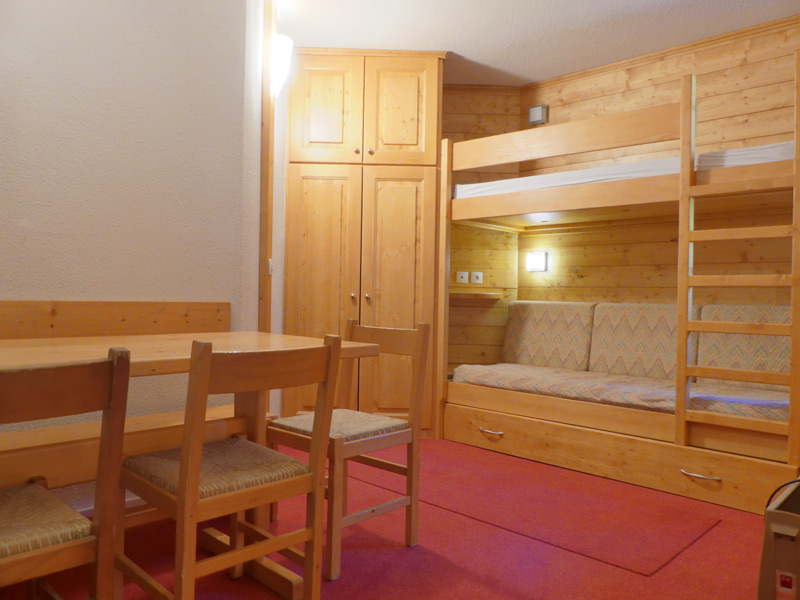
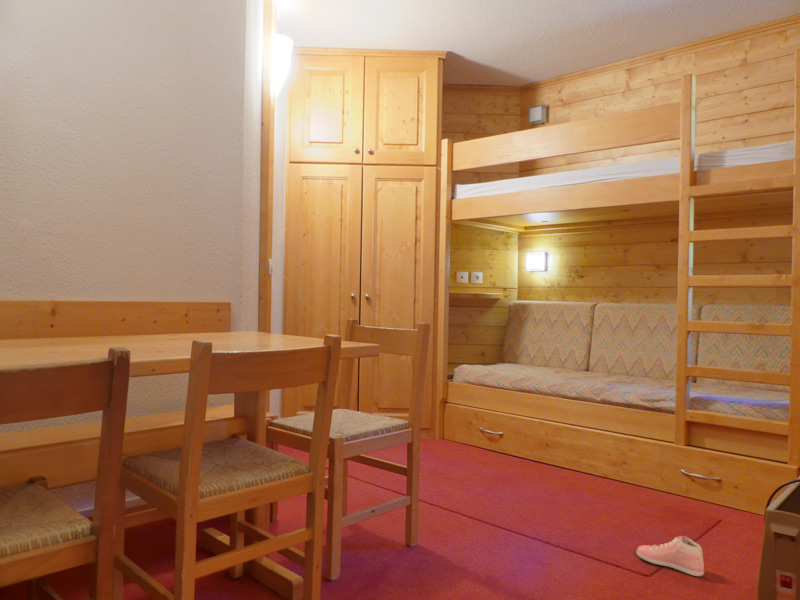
+ sneaker [636,535,705,577]
